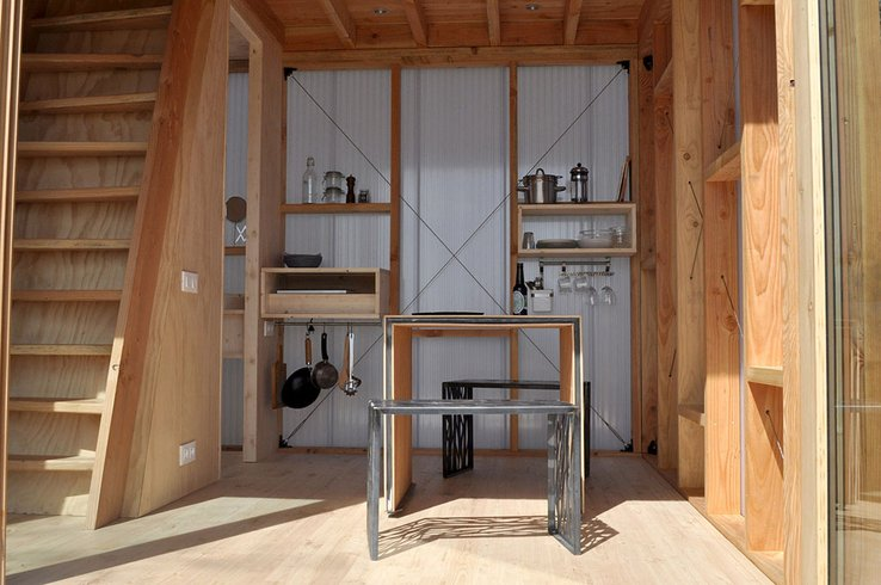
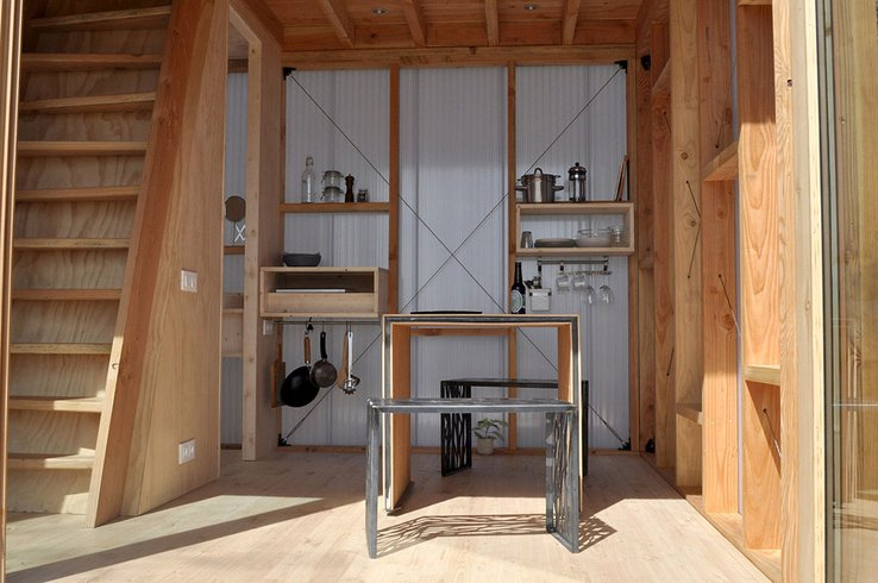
+ potted plant [470,416,512,456]
